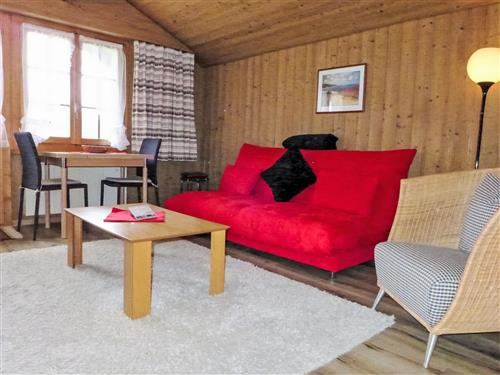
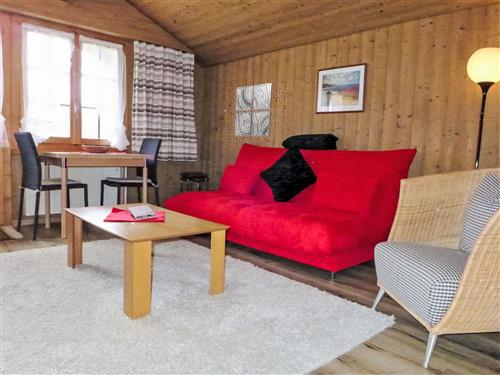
+ wall art [233,82,274,138]
